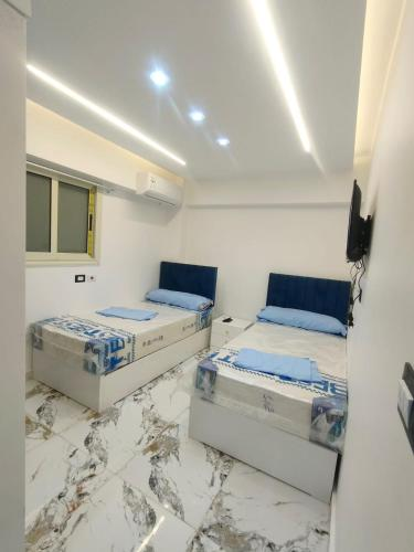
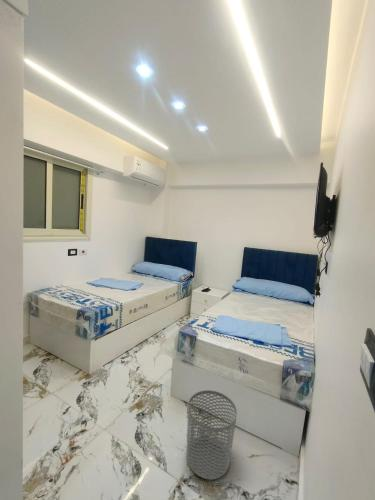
+ waste bin [186,389,238,481]
